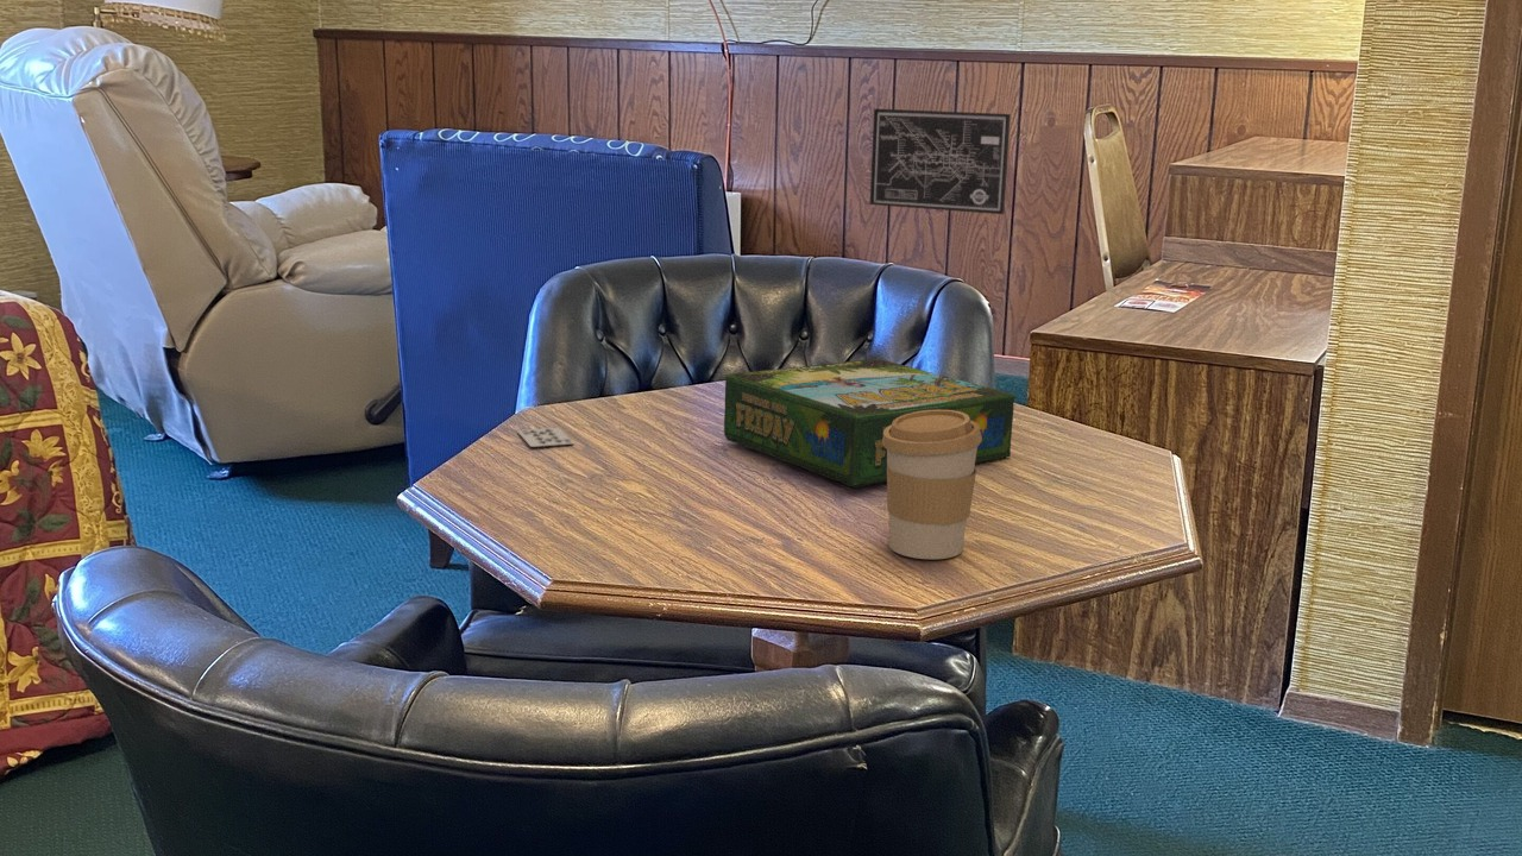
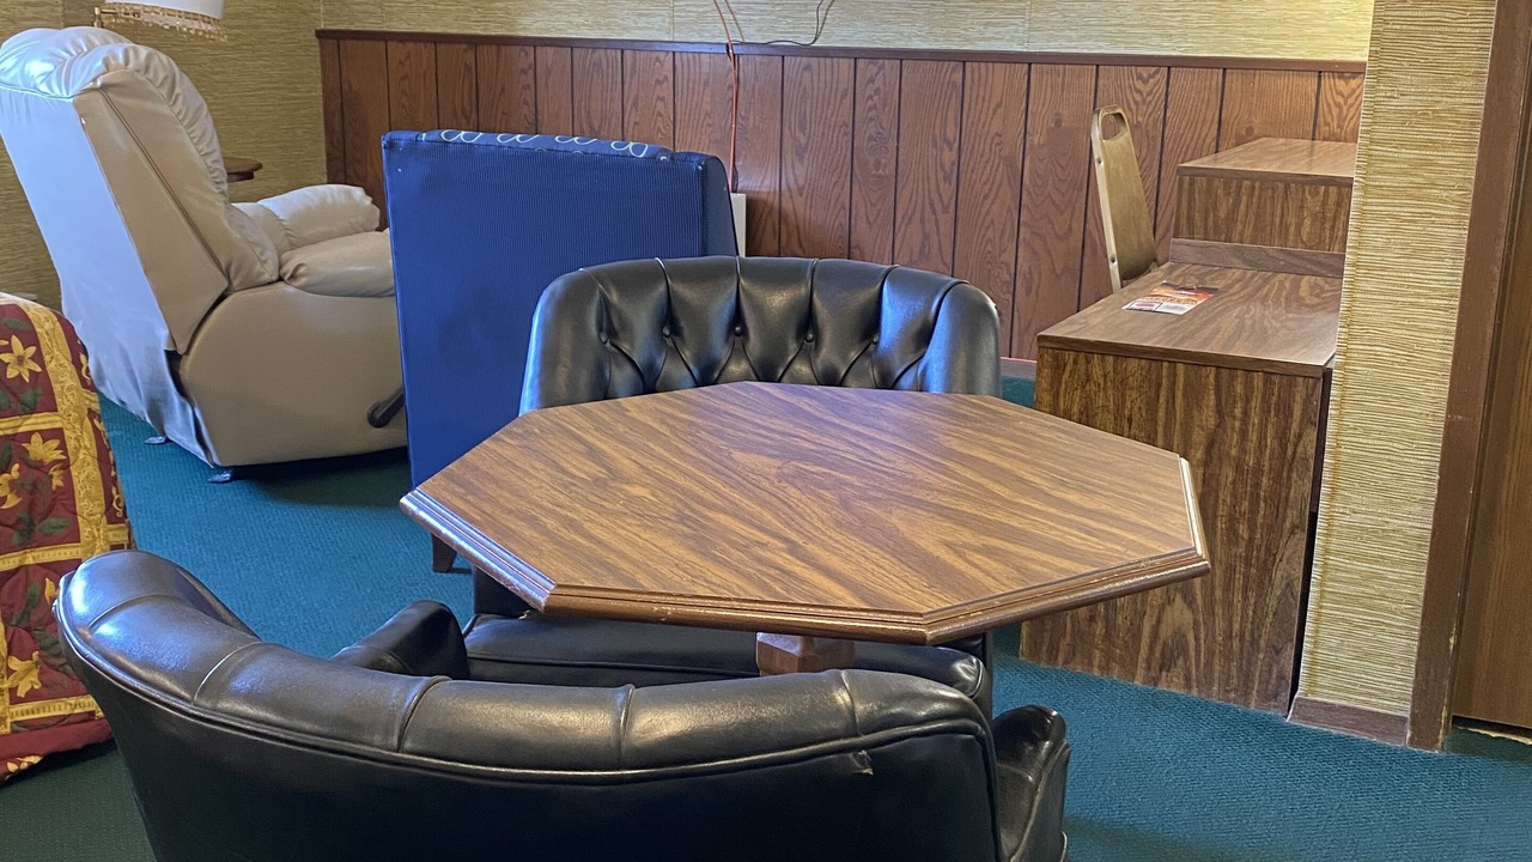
- playing card [516,427,576,448]
- wall art [869,107,1012,215]
- coffee cup [882,410,982,560]
- board game [723,358,1017,489]
